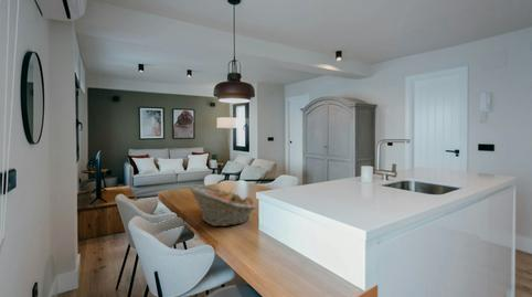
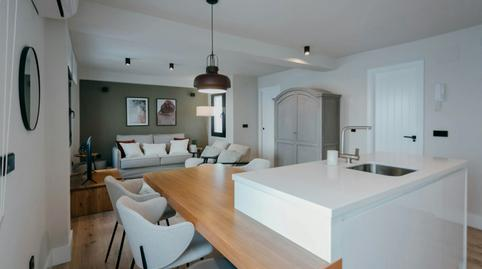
- fruit basket [188,183,257,227]
